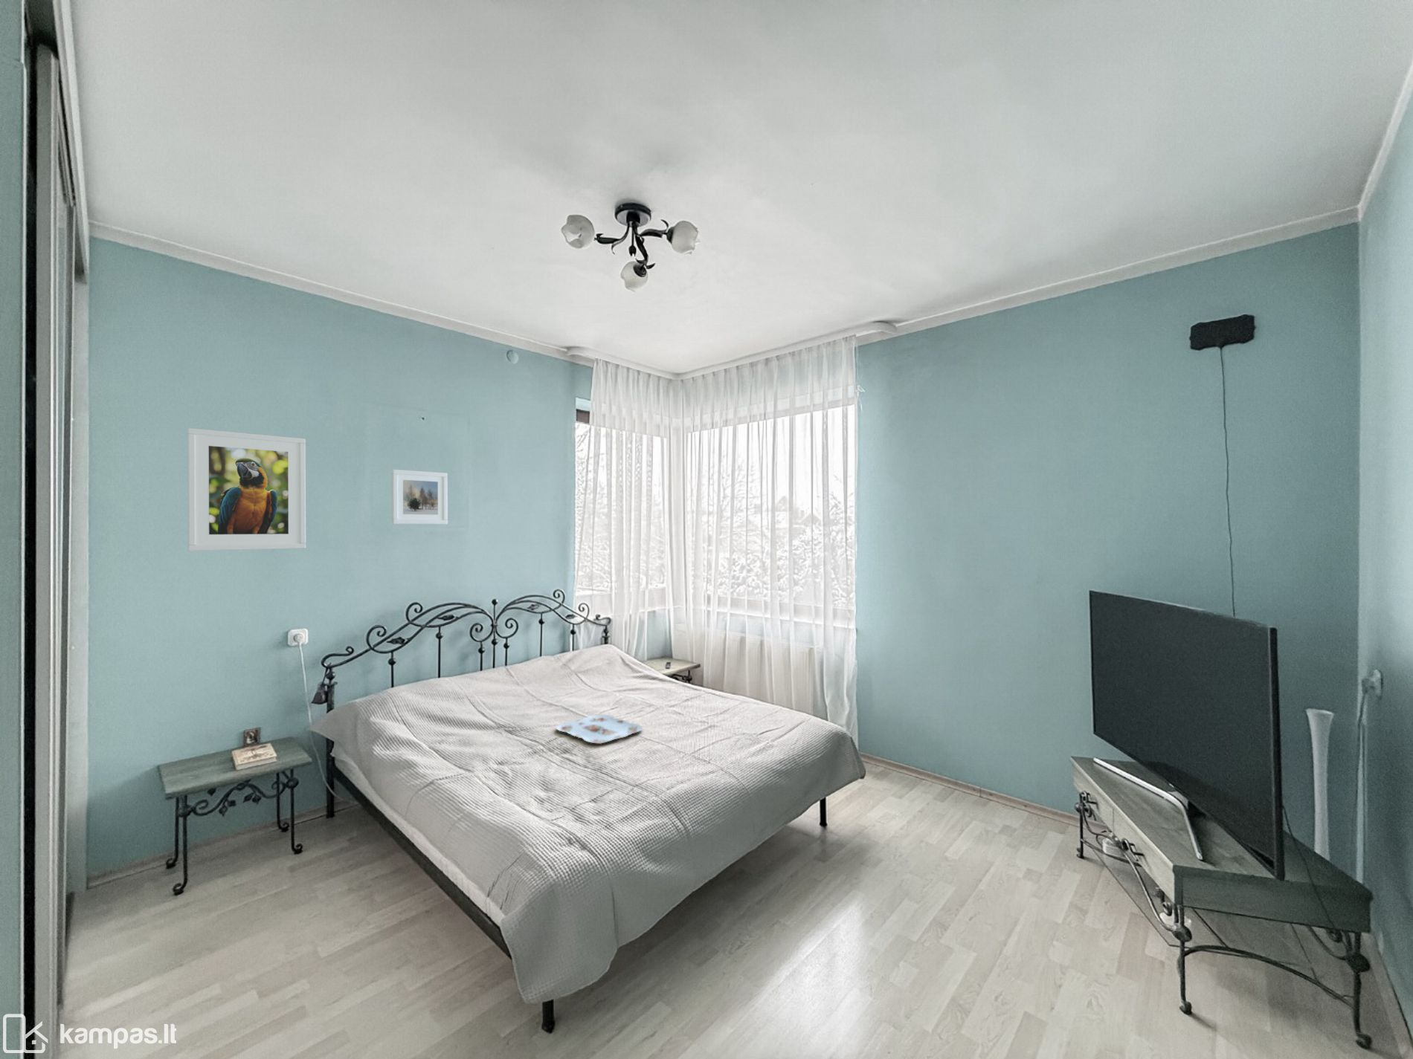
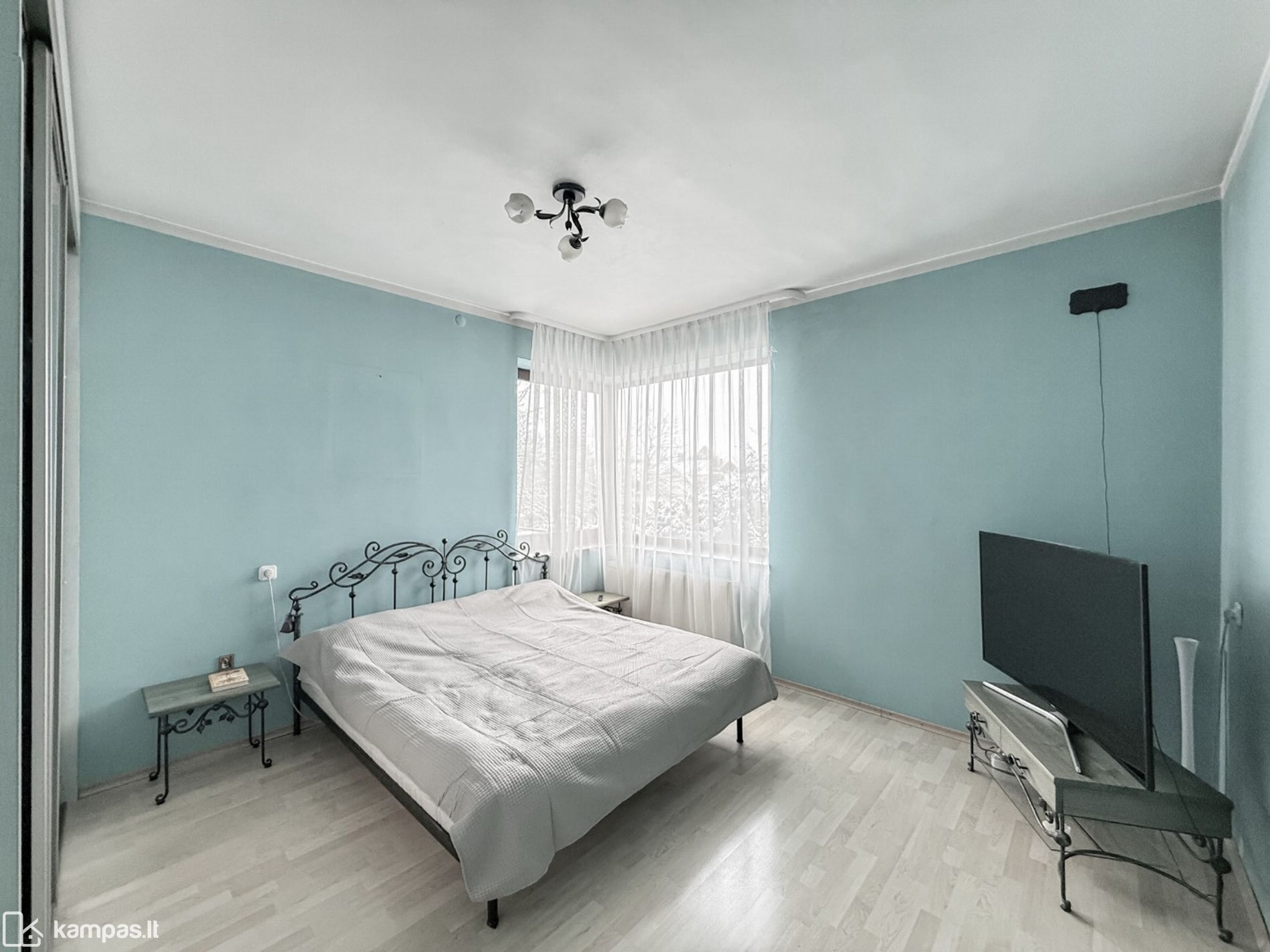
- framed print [187,427,306,552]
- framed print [392,469,448,525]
- serving tray [555,713,643,744]
